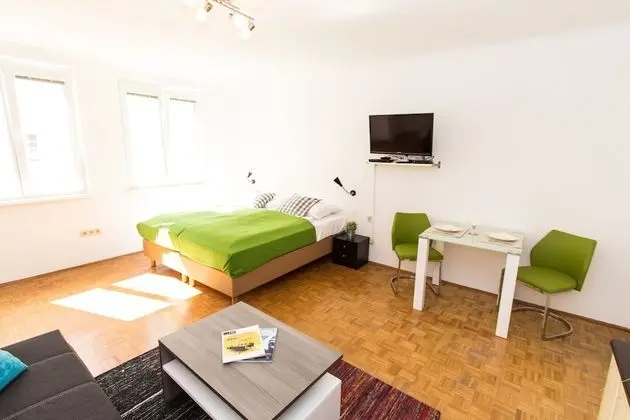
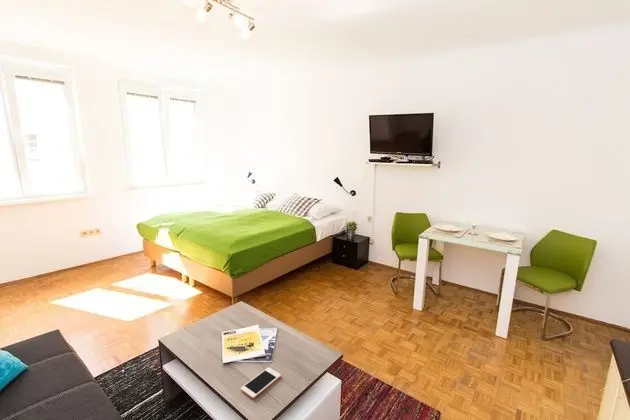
+ cell phone [240,366,282,399]
